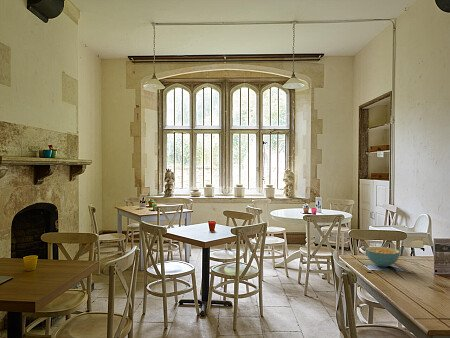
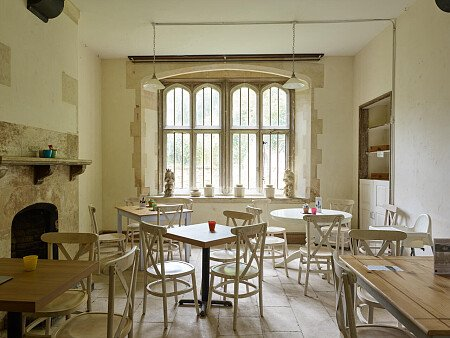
- cereal bowl [365,246,401,268]
